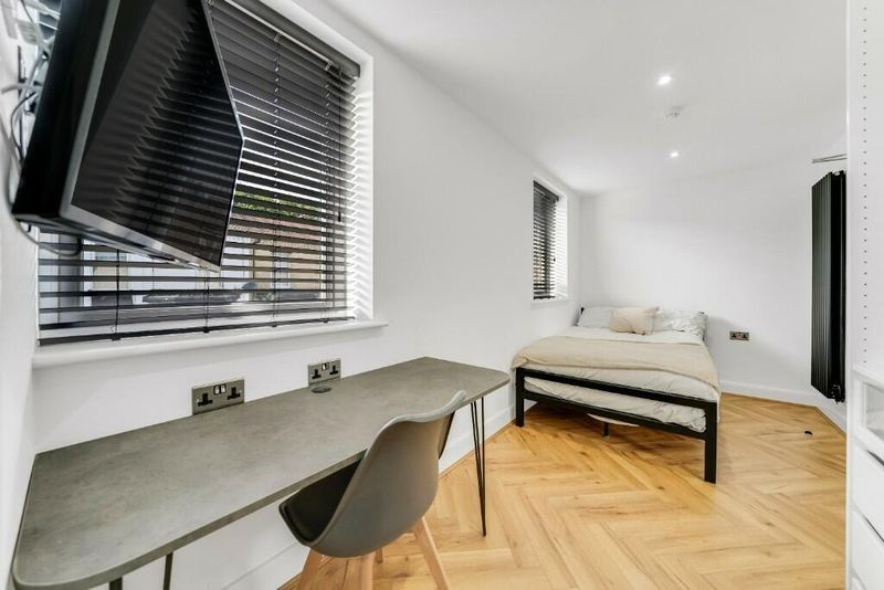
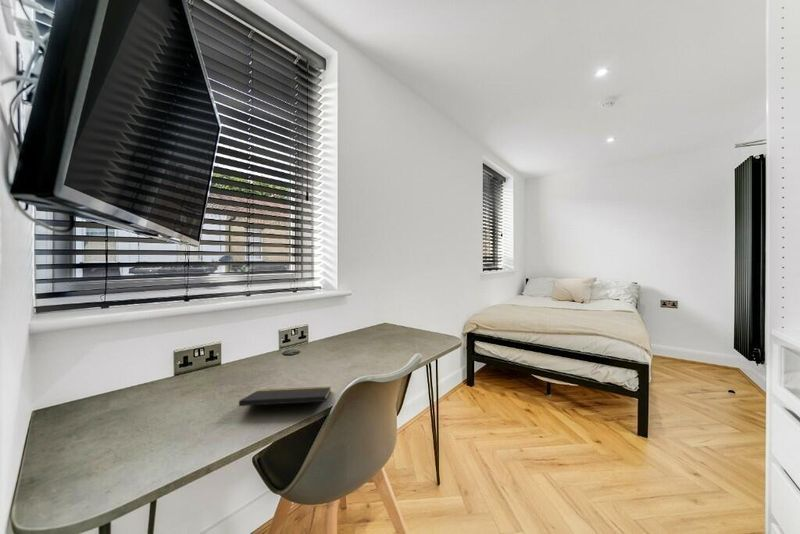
+ notepad [238,386,332,412]
